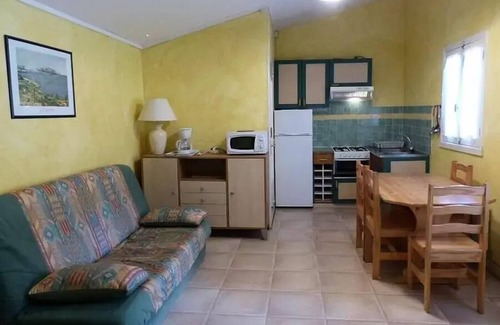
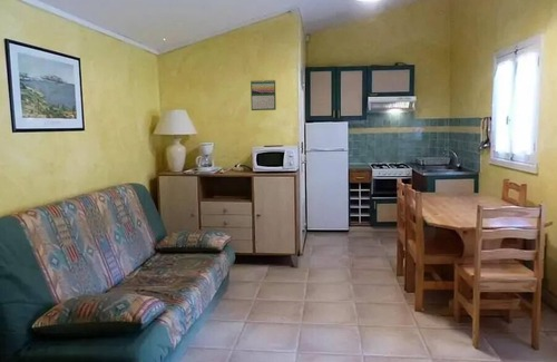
+ calendar [250,79,277,111]
